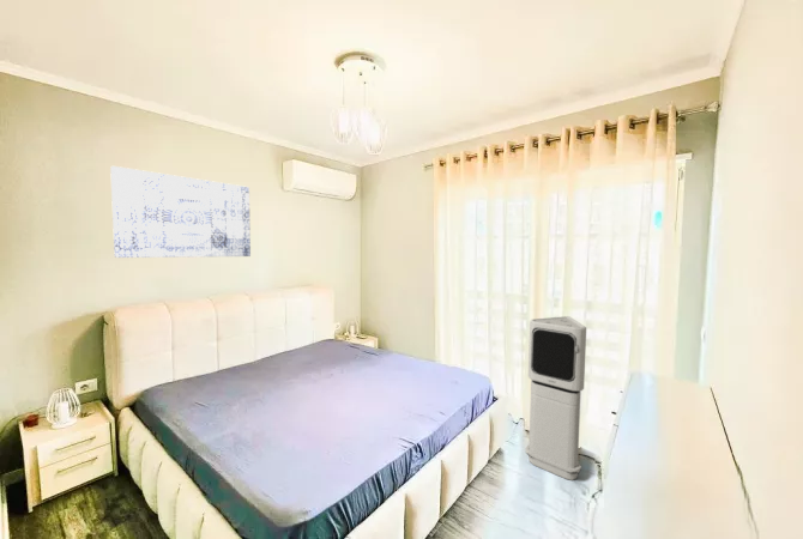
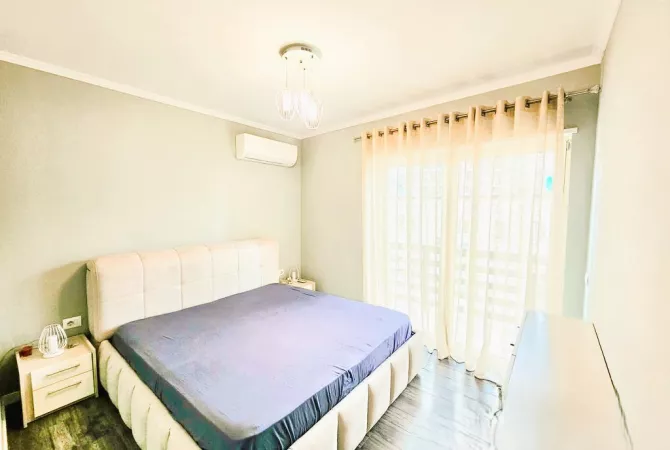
- wall art [109,165,252,259]
- air purifier [525,315,587,482]
